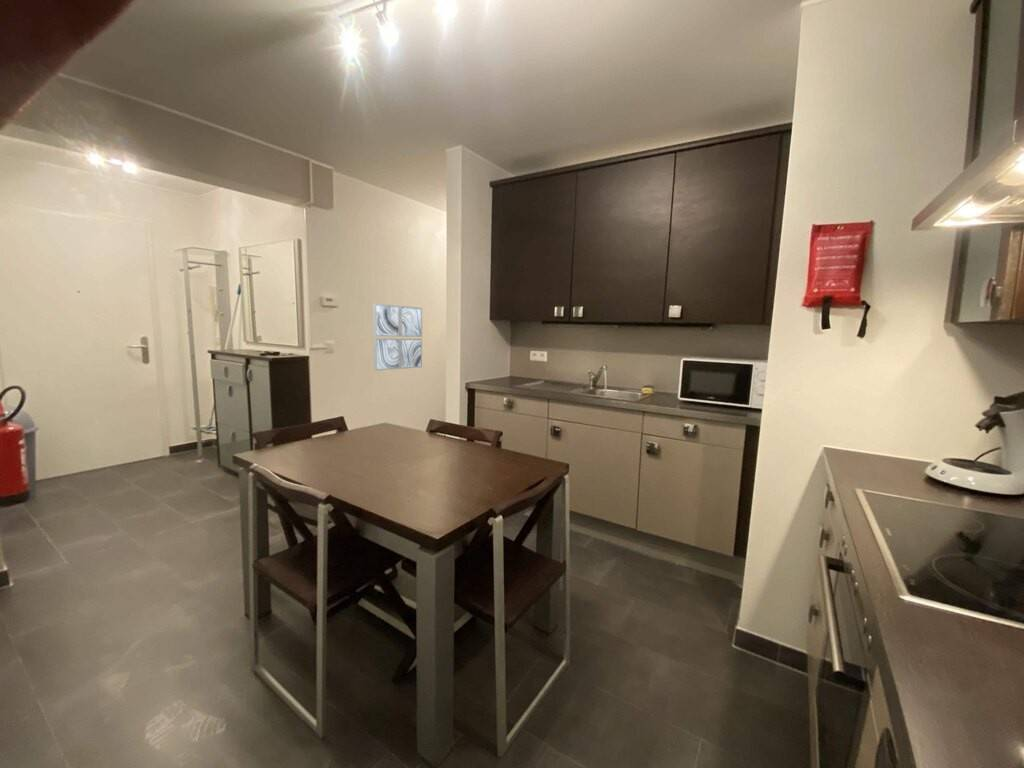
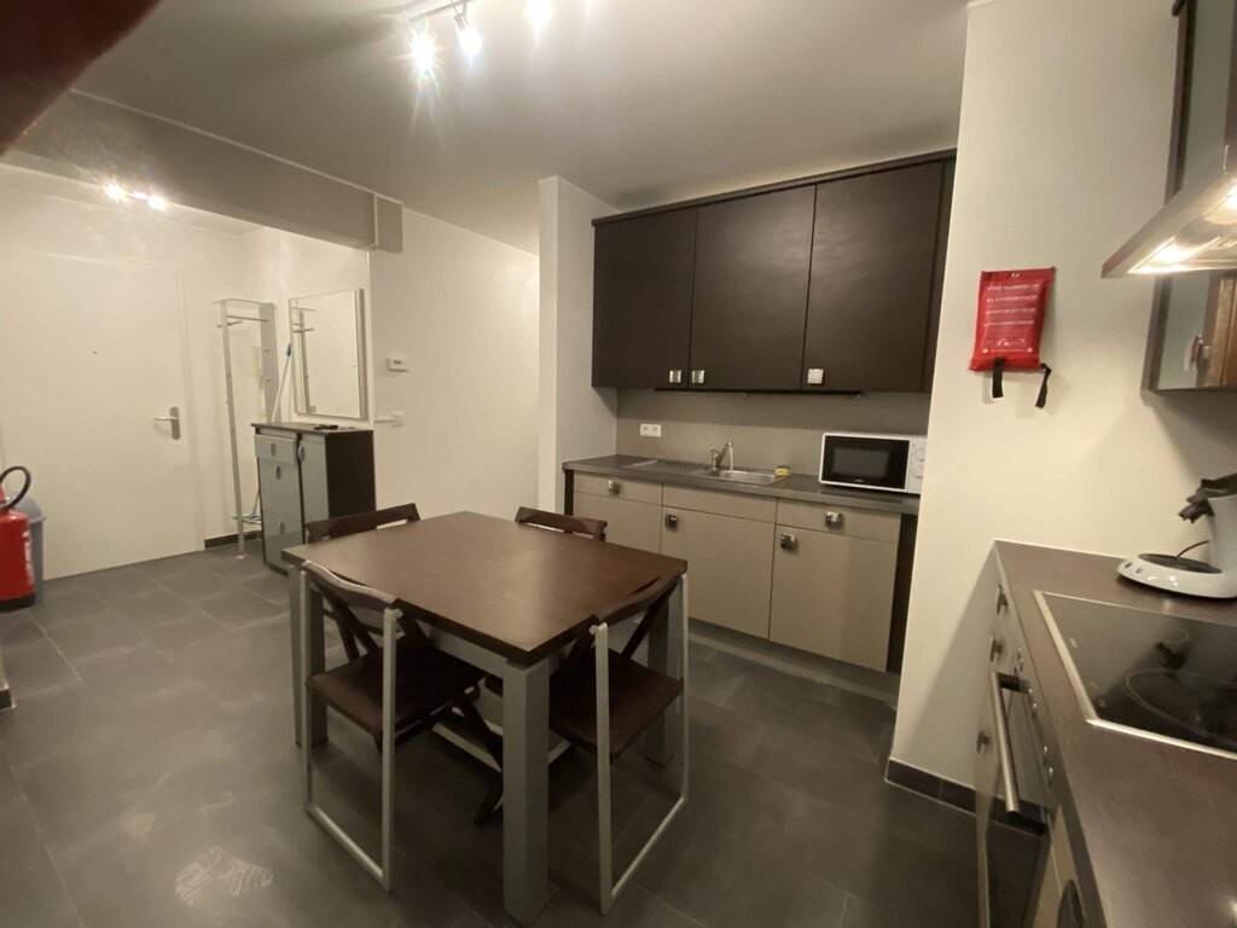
- wall art [372,302,423,372]
